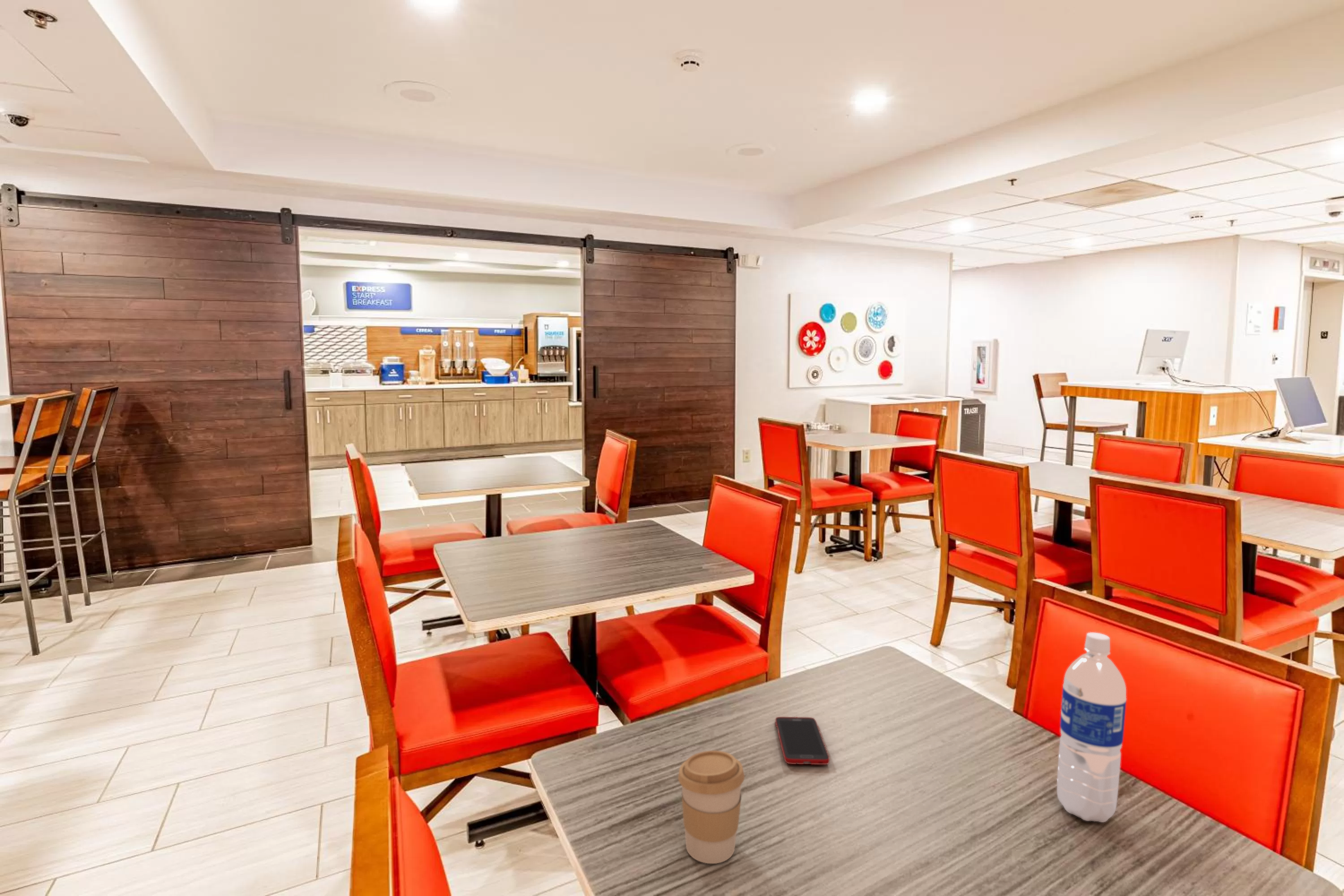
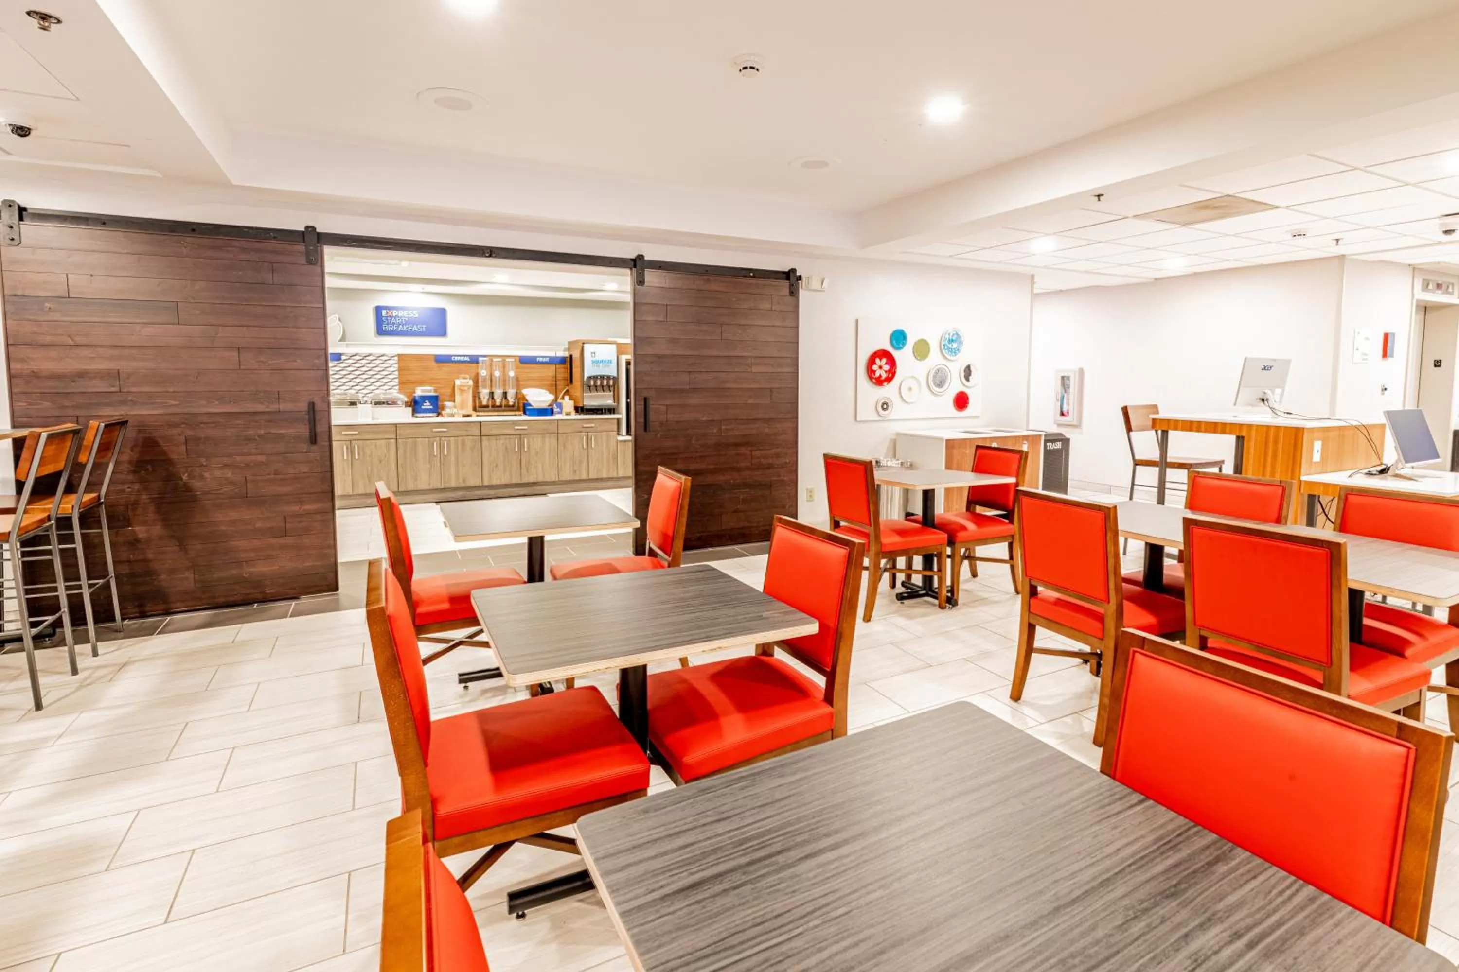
- cell phone [775,716,830,765]
- coffee cup [677,750,745,864]
- water bottle [1056,632,1127,823]
